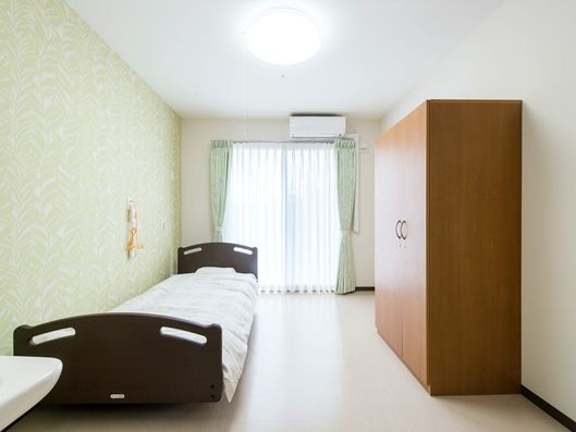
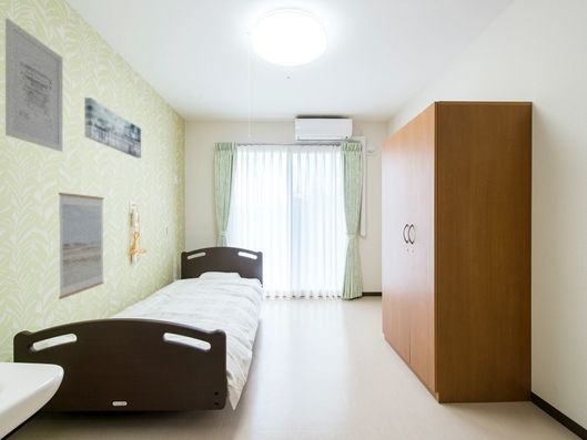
+ wall art [83,96,142,158]
+ wall art [58,192,104,300]
+ wall art [4,18,63,153]
